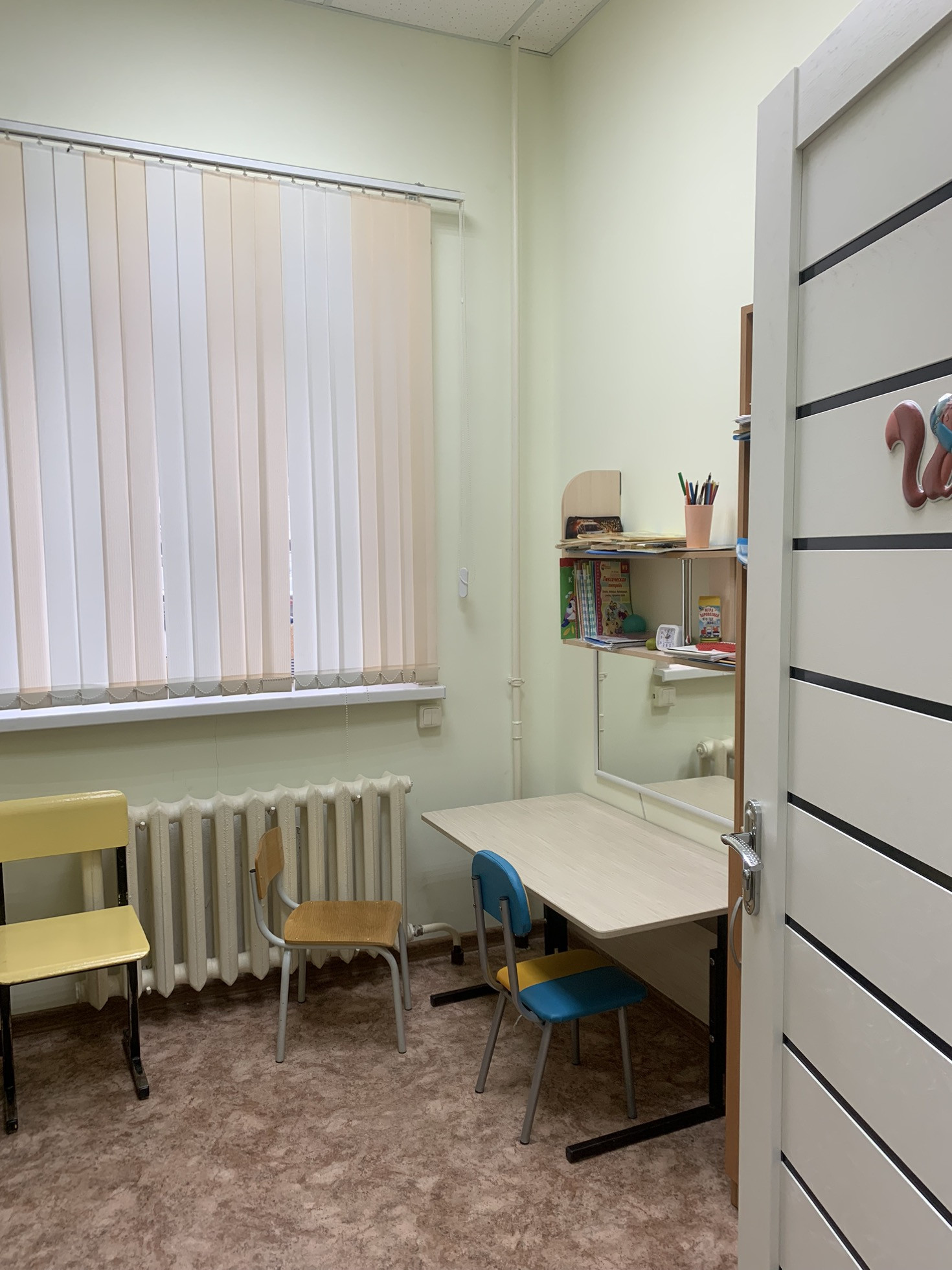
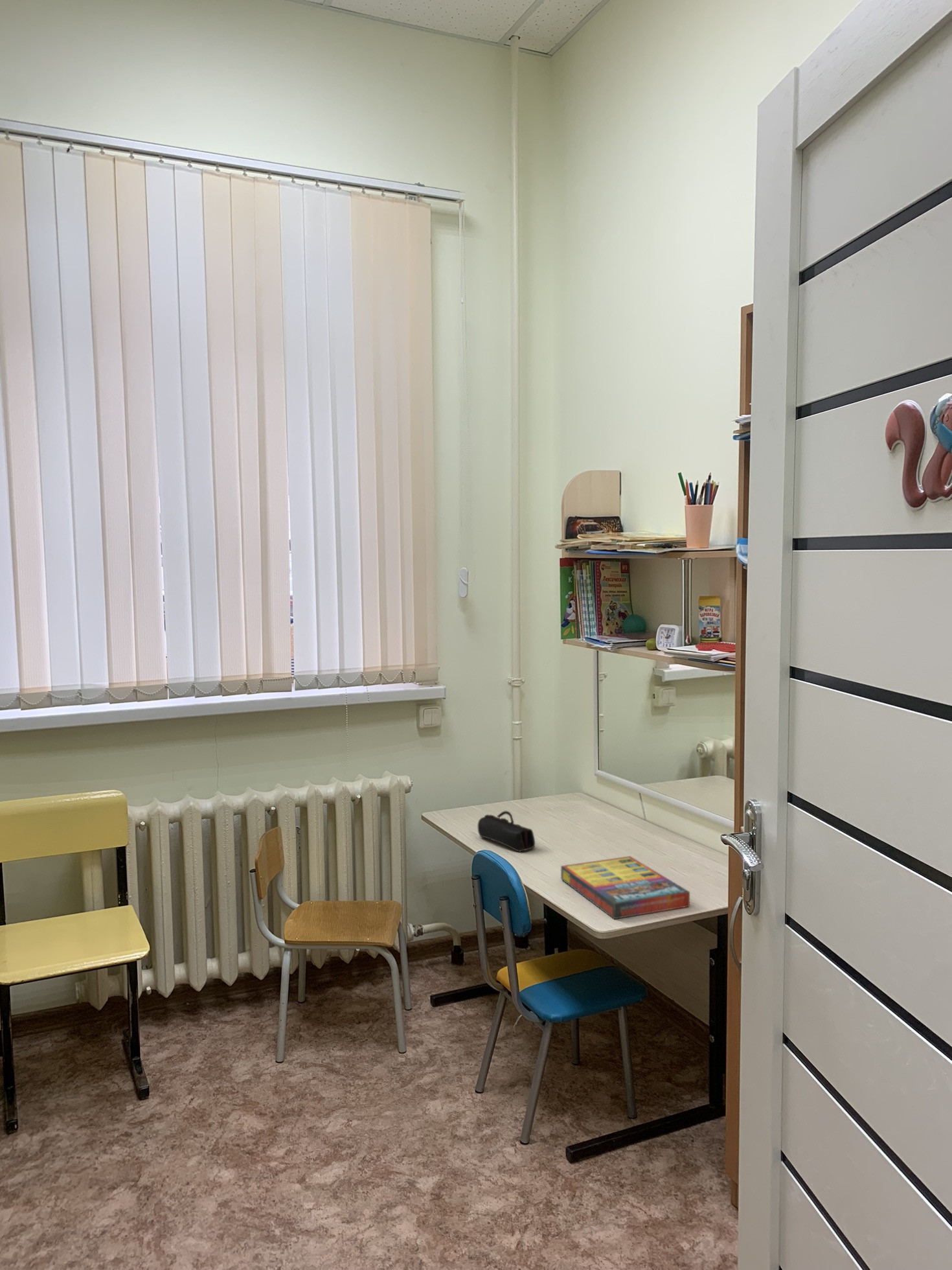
+ game compilation box [560,855,690,919]
+ pencil case [477,811,536,852]
